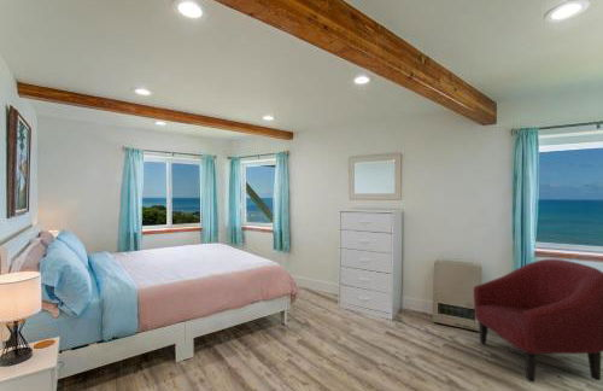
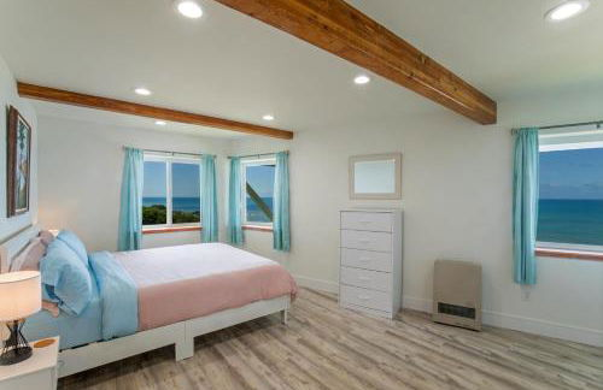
- armchair [473,258,603,383]
